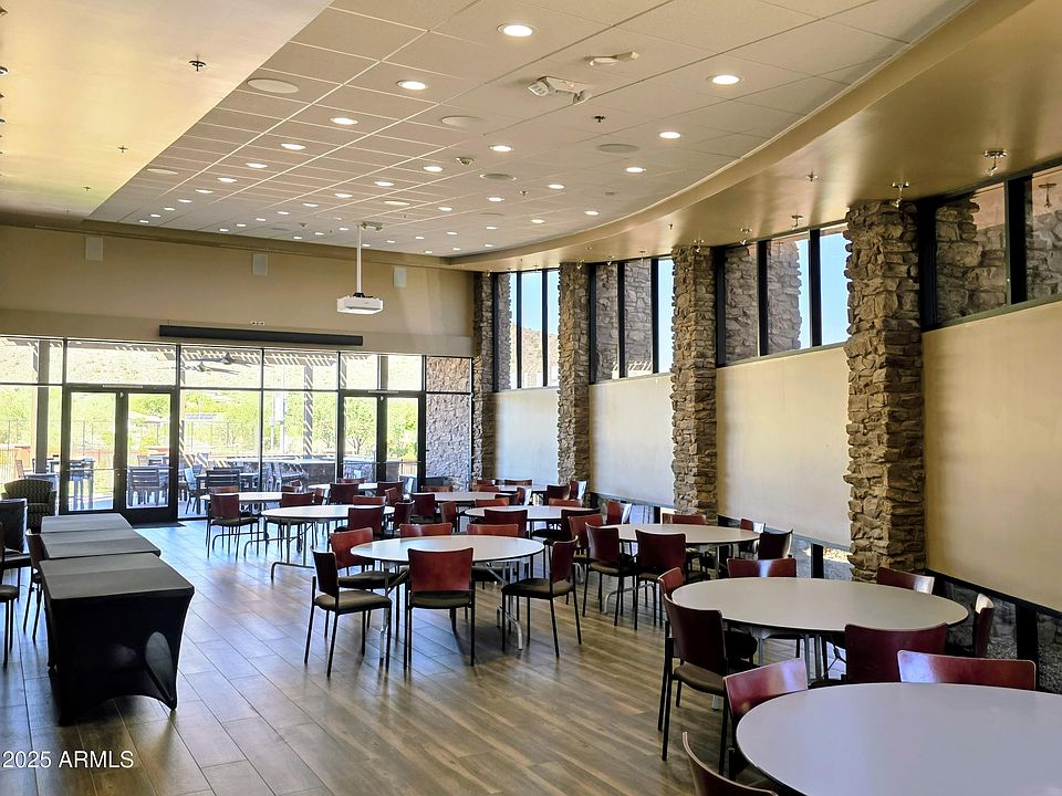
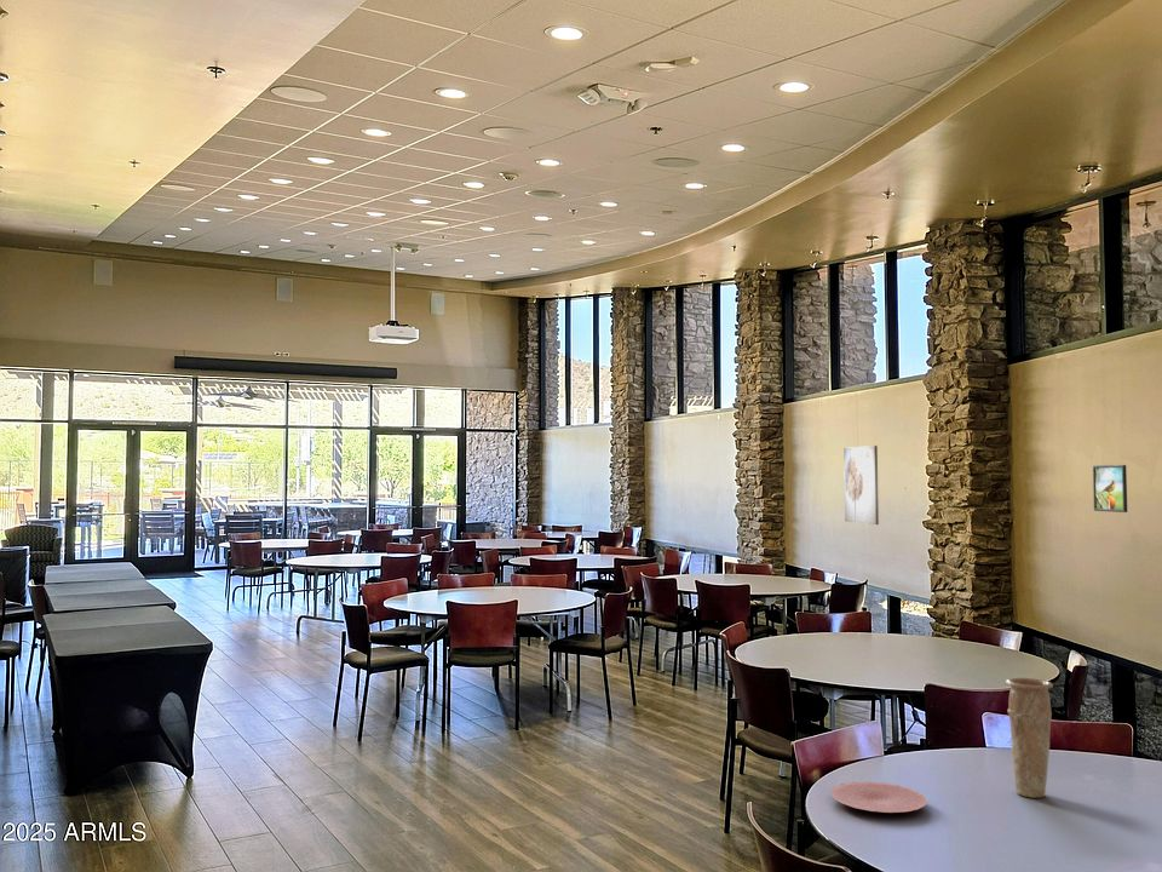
+ wall art [842,444,880,526]
+ plate [829,781,928,814]
+ vase [1005,677,1054,799]
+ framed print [1092,464,1128,514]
